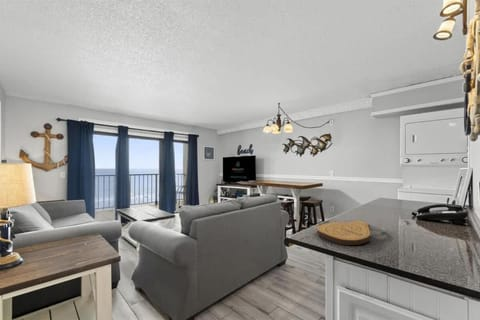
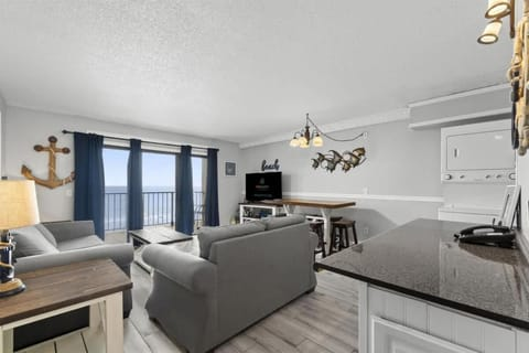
- key chain [316,220,386,246]
